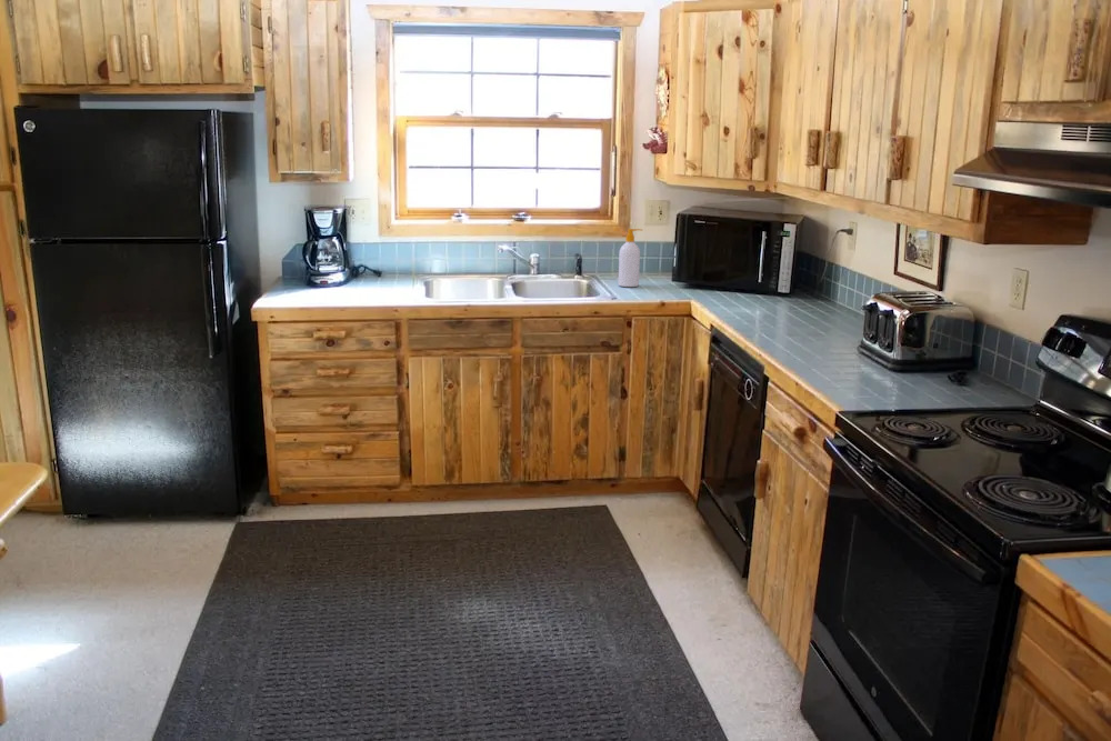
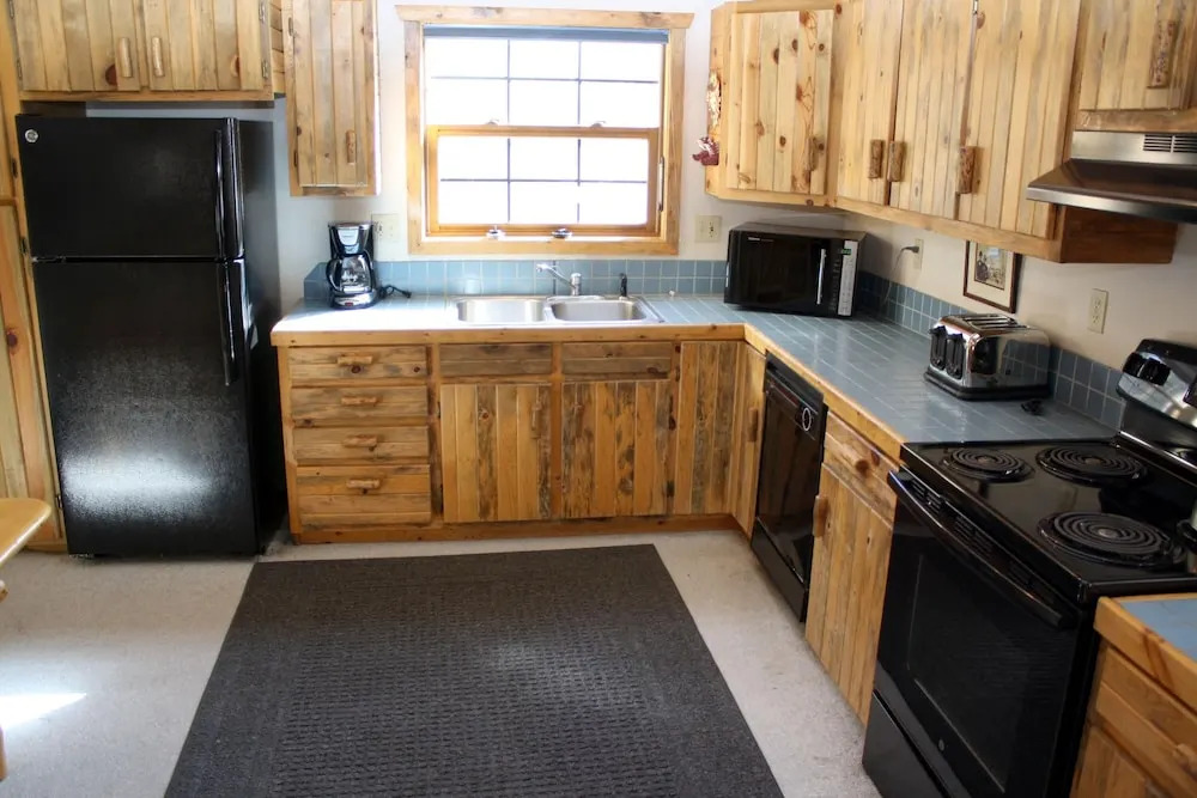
- soap bottle [618,228,643,288]
